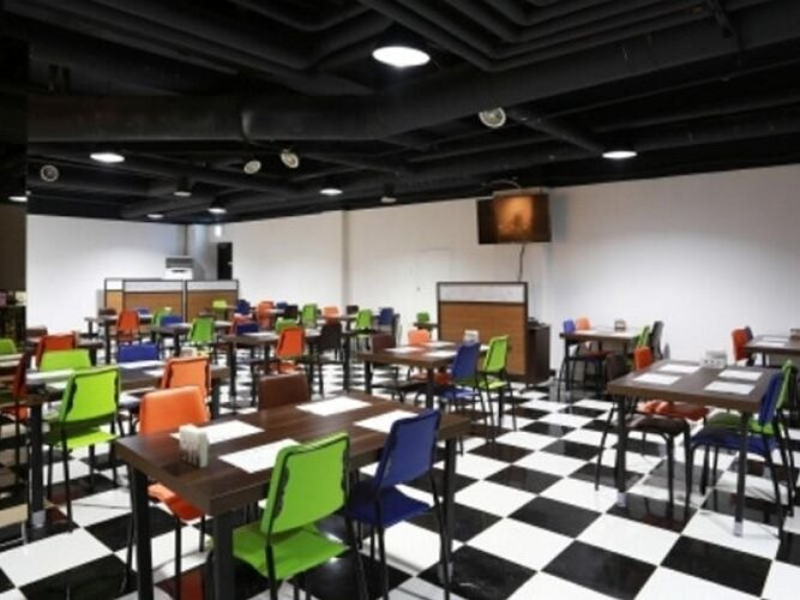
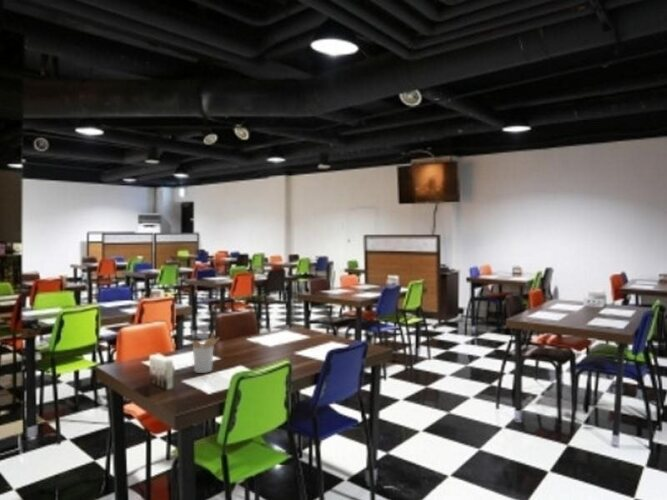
+ utensil holder [190,332,221,374]
